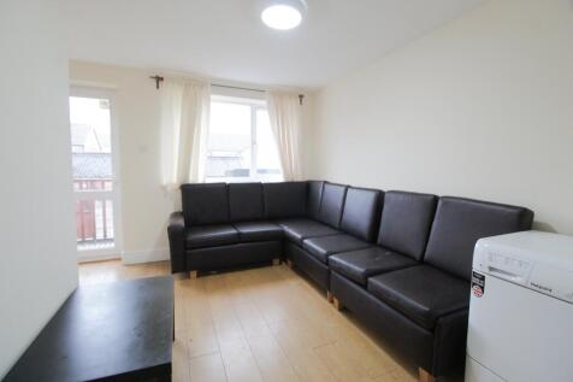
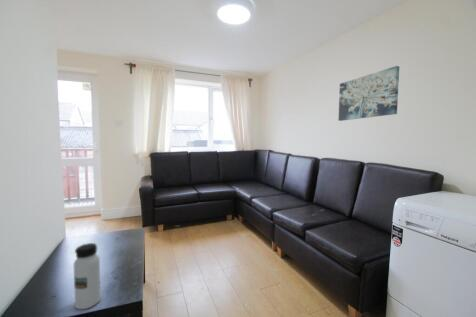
+ water bottle [73,242,102,310]
+ wall art [337,65,400,122]
